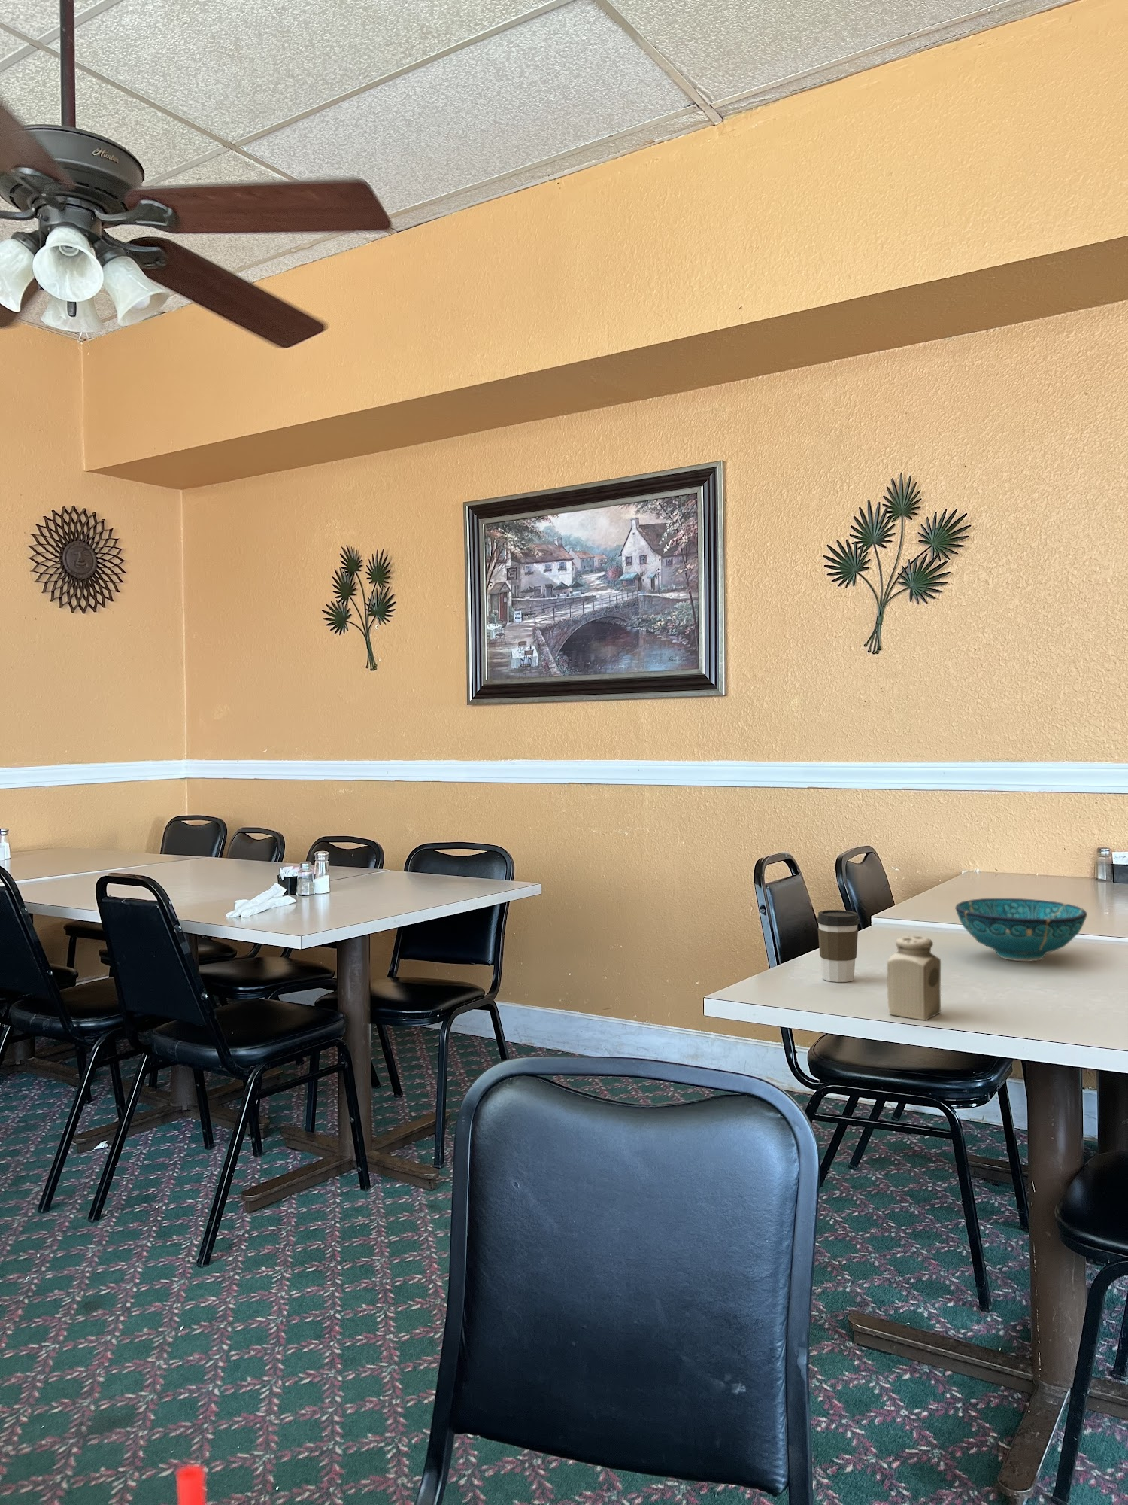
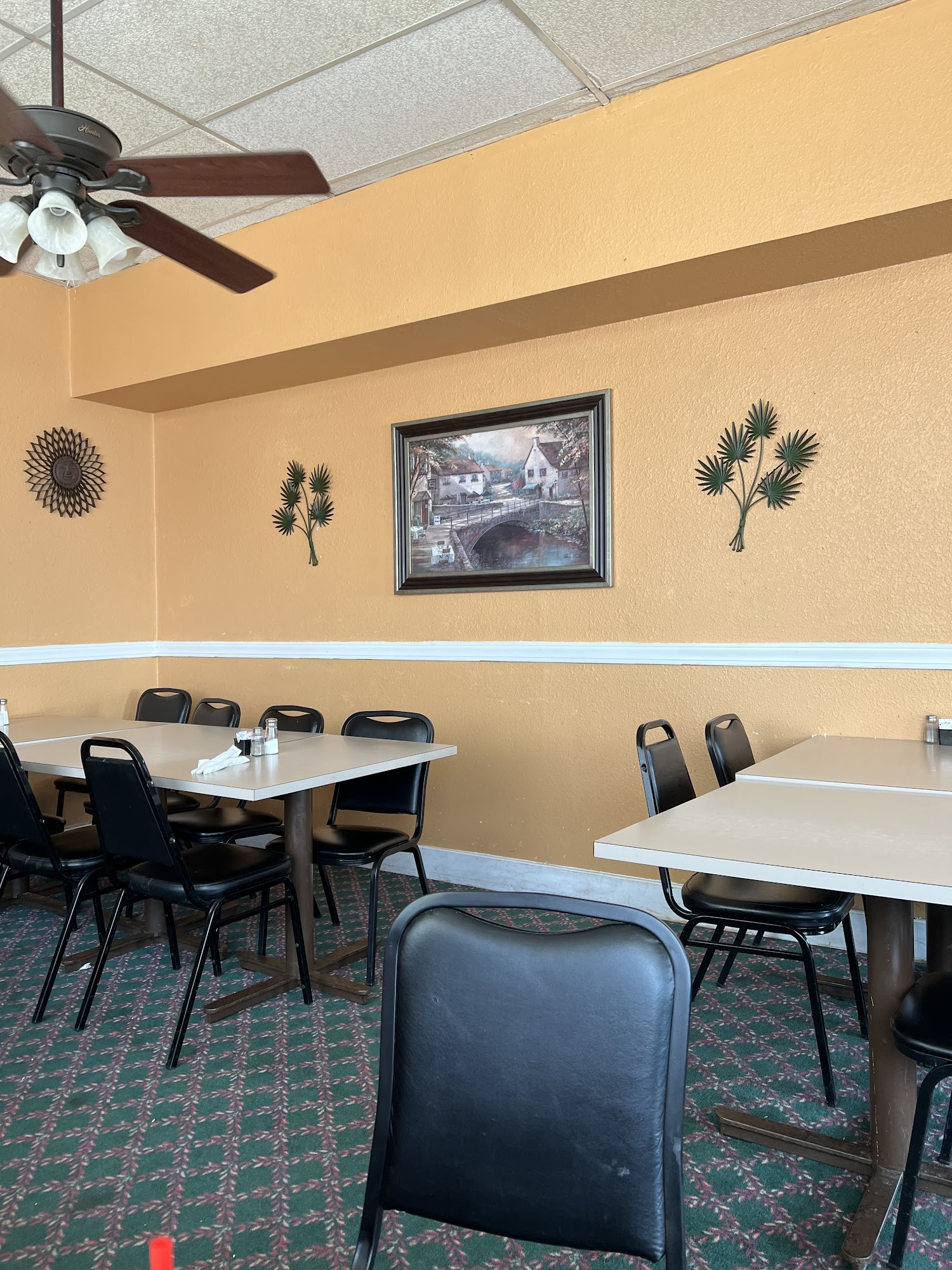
- salt shaker [886,935,942,1022]
- coffee cup [816,909,860,982]
- bowl [954,898,1088,962]
